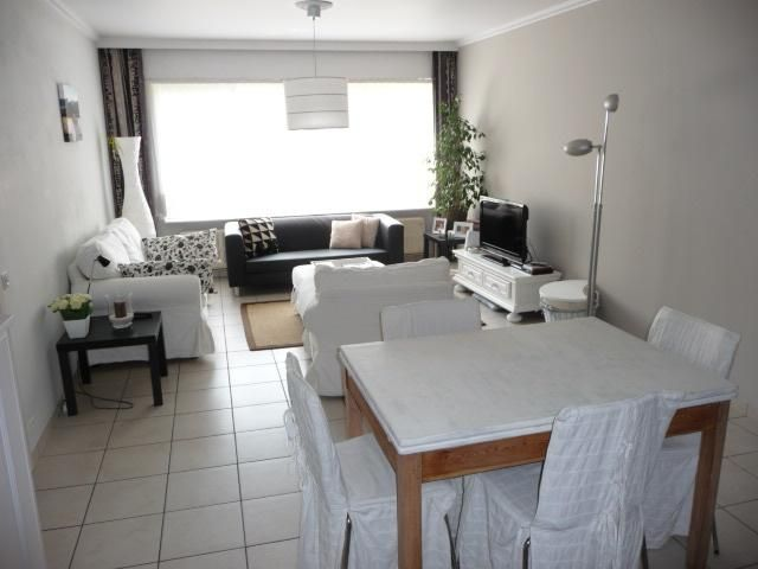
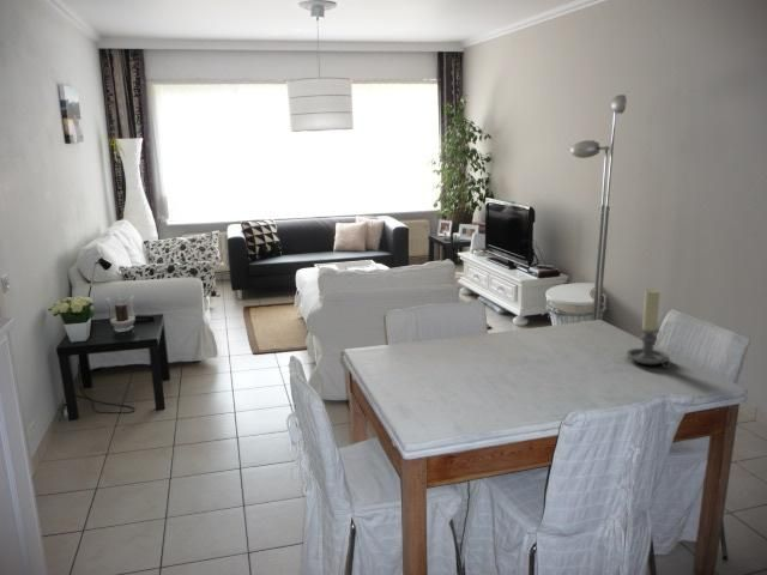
+ candle holder [626,288,672,369]
